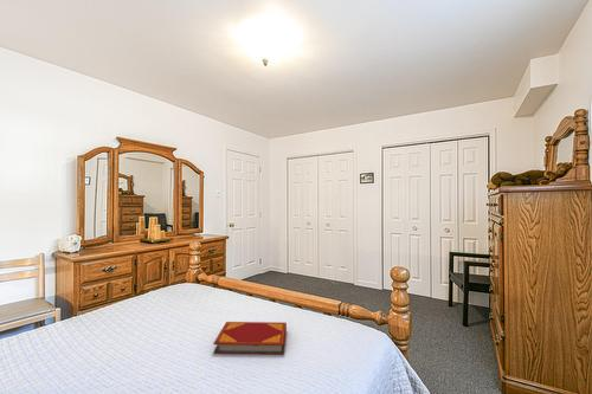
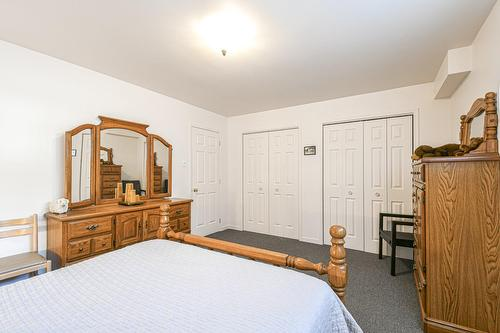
- hardback book [212,321,288,355]
